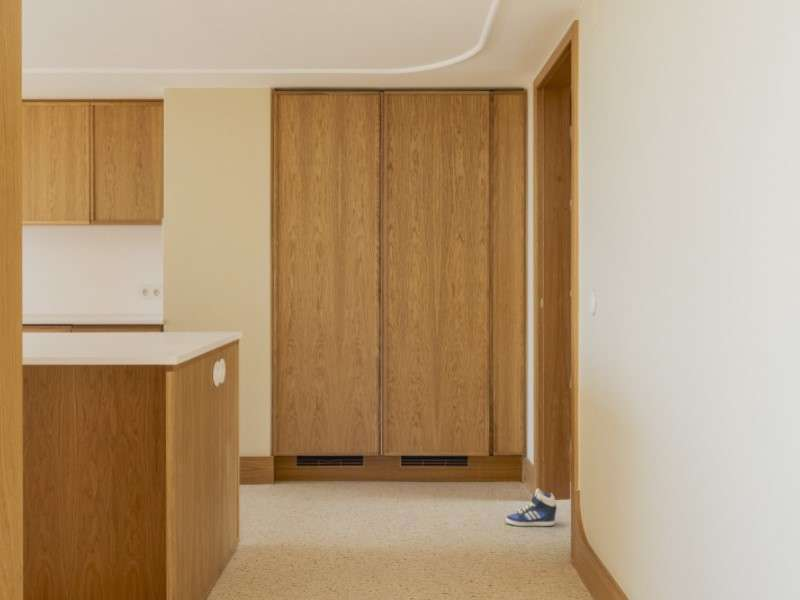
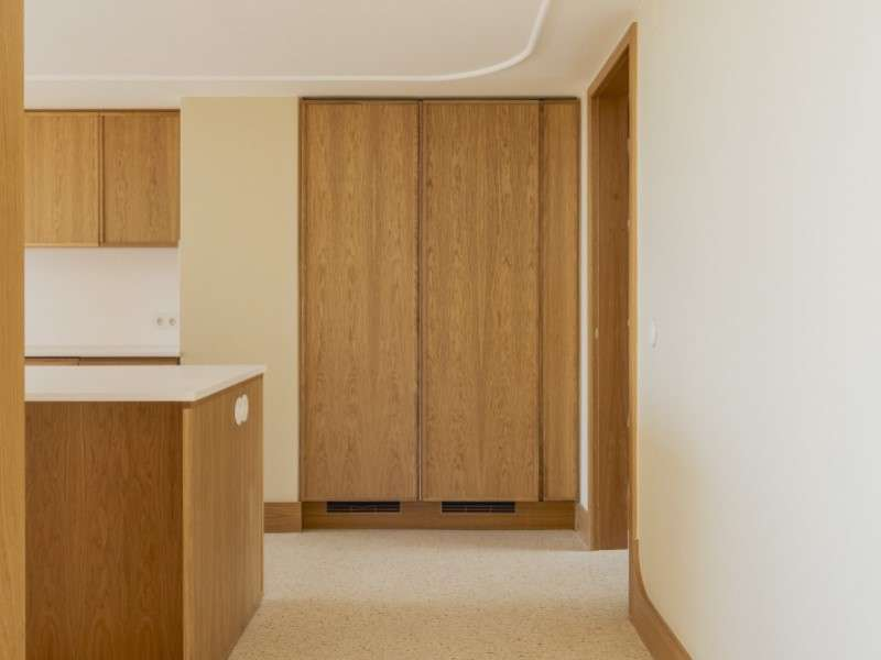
- sneaker [505,487,557,527]
